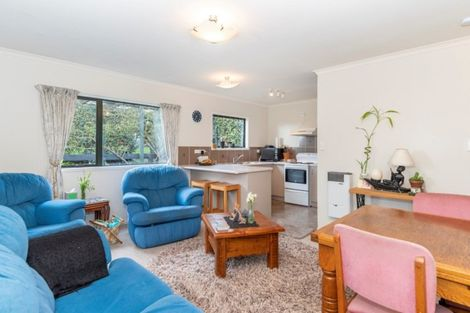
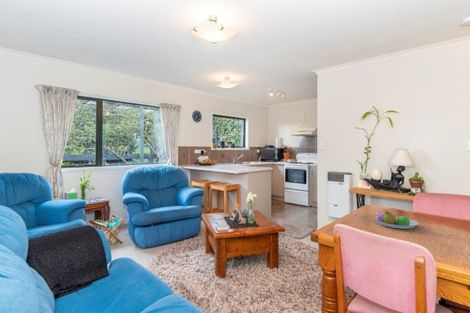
+ fruit bowl [375,209,420,230]
